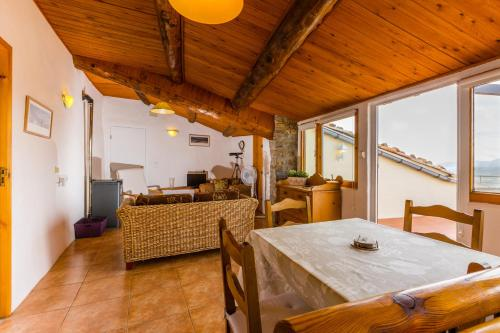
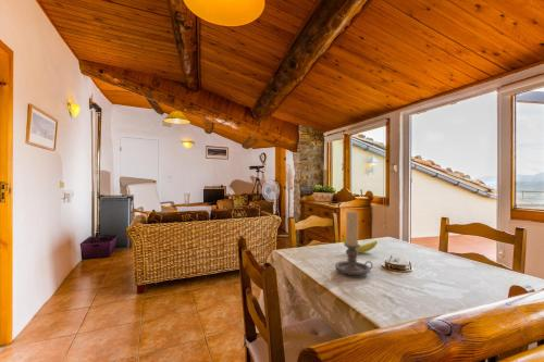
+ fruit [341,233,379,254]
+ candle holder [334,209,373,276]
